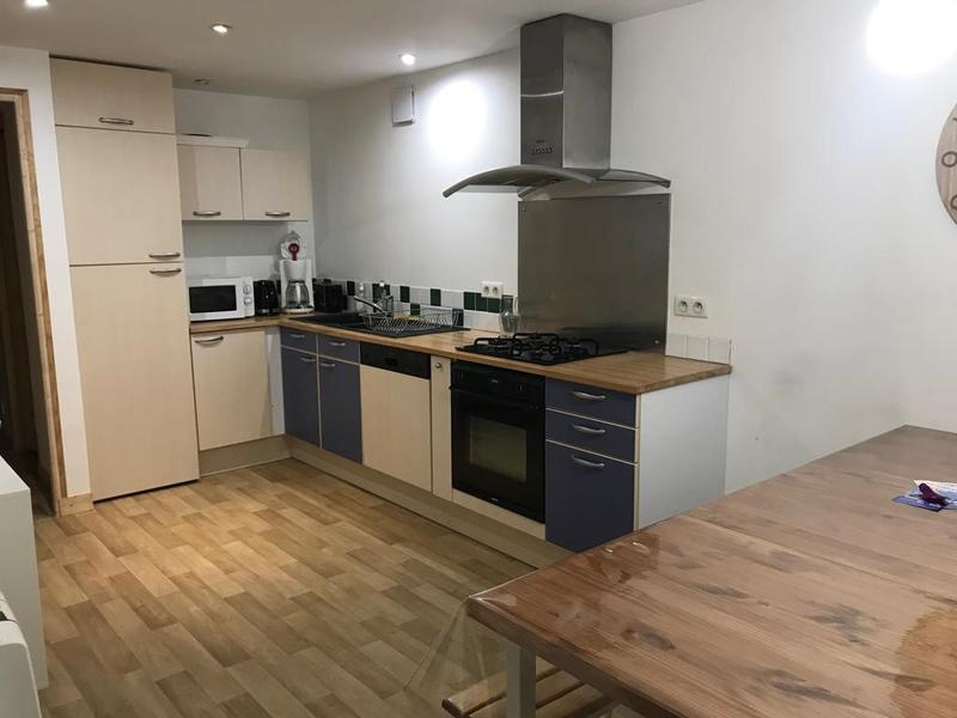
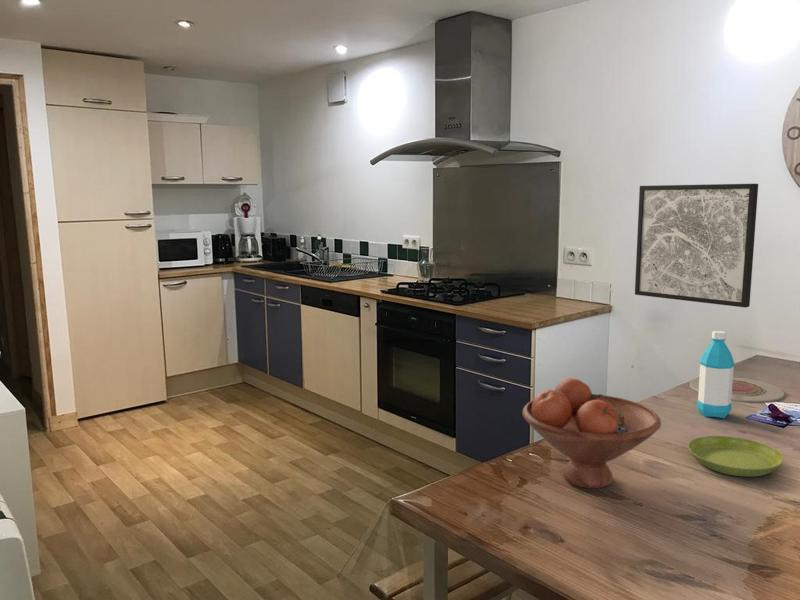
+ saucer [687,435,785,478]
+ plate [689,376,785,404]
+ water bottle [696,330,735,419]
+ fruit bowl [521,377,662,489]
+ wall art [634,183,759,309]
